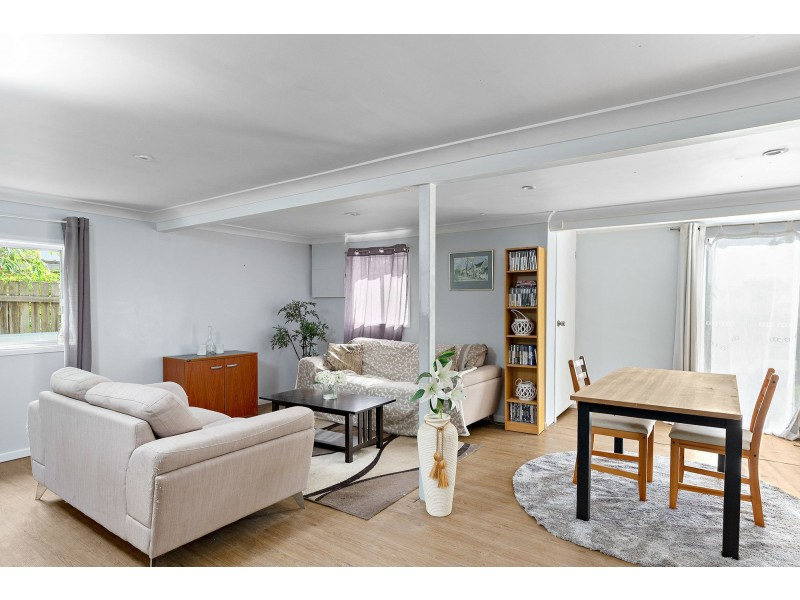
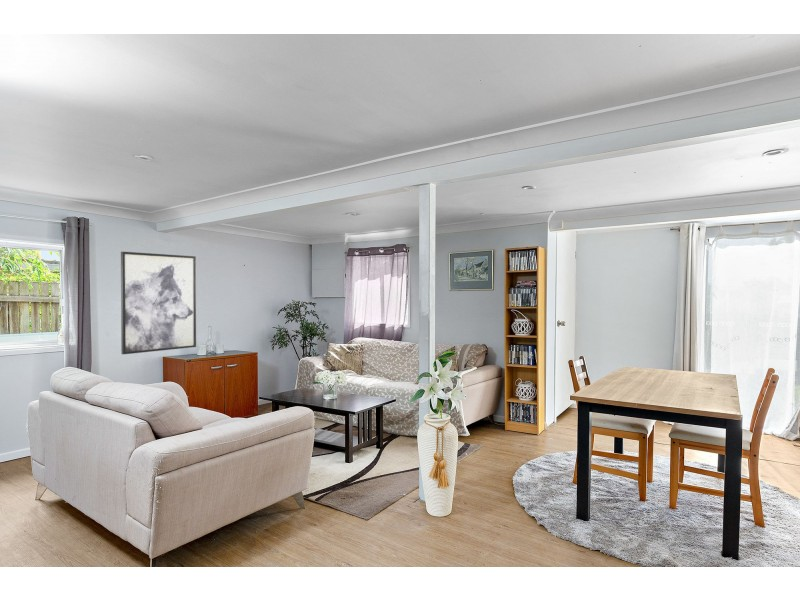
+ wall art [120,251,197,355]
